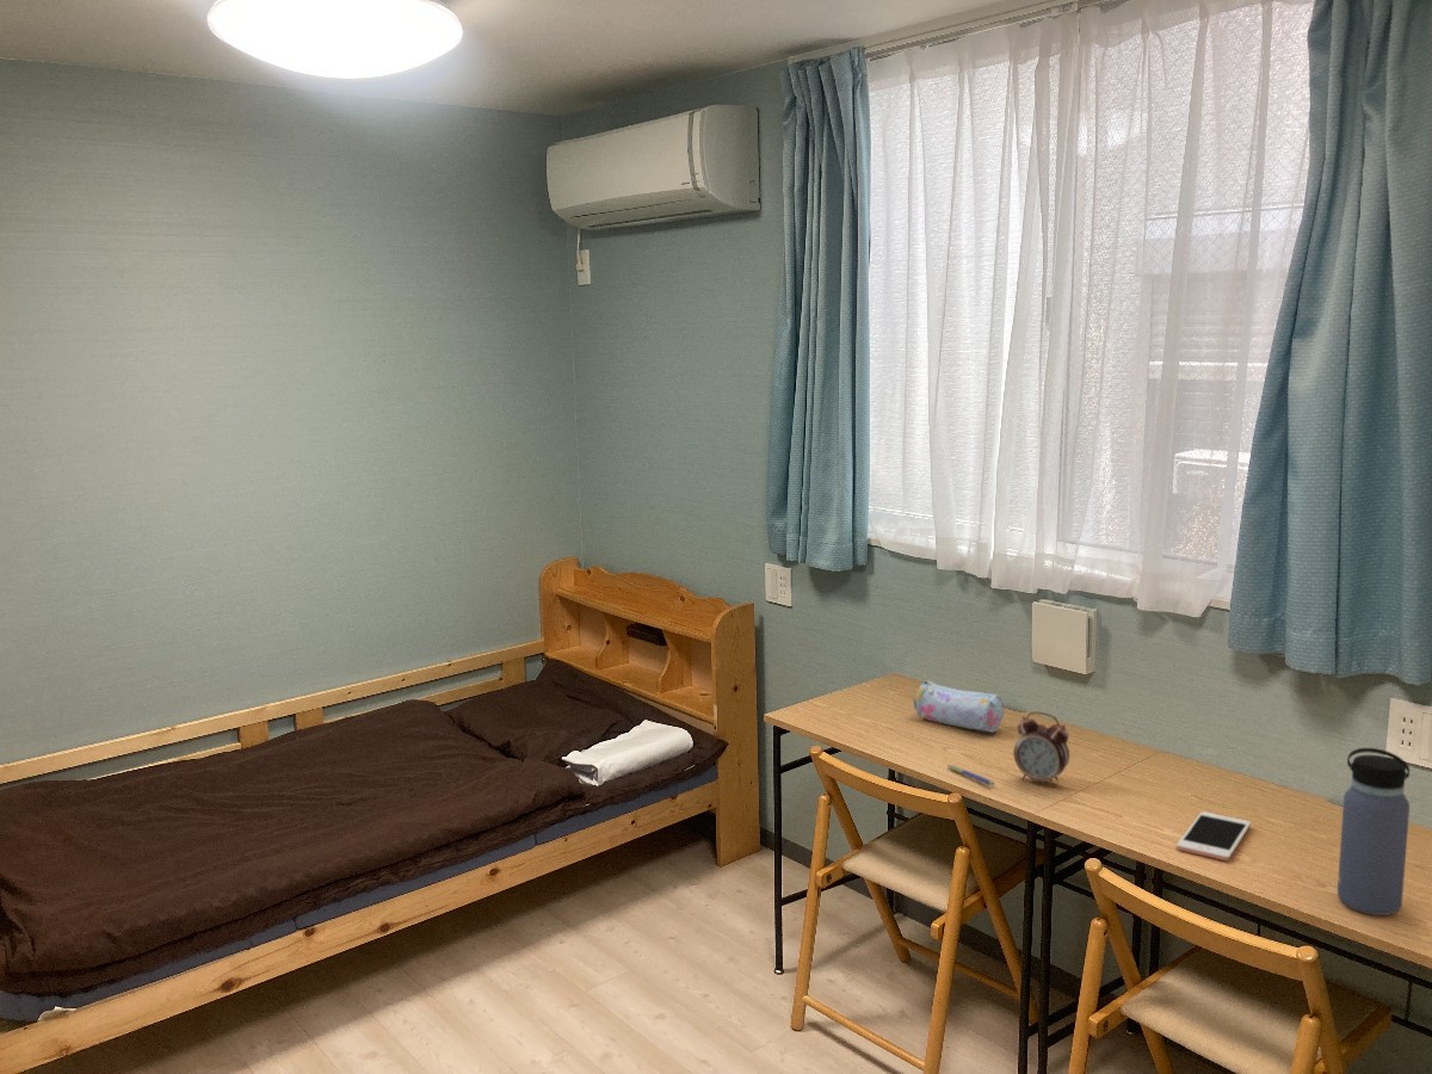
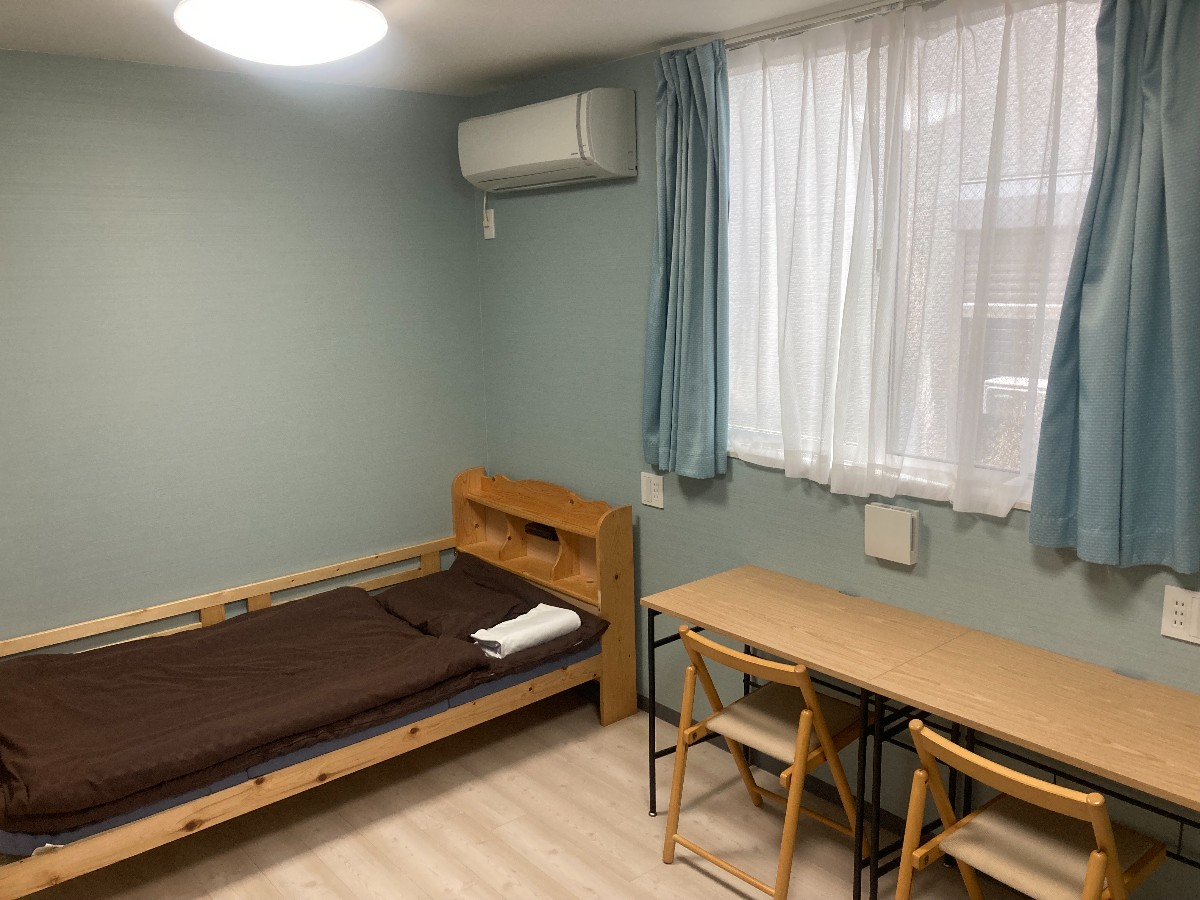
- water bottle [1337,747,1411,916]
- cell phone [1175,810,1252,862]
- pen [946,764,995,786]
- pencil case [913,679,1005,734]
- alarm clock [1012,711,1070,788]
